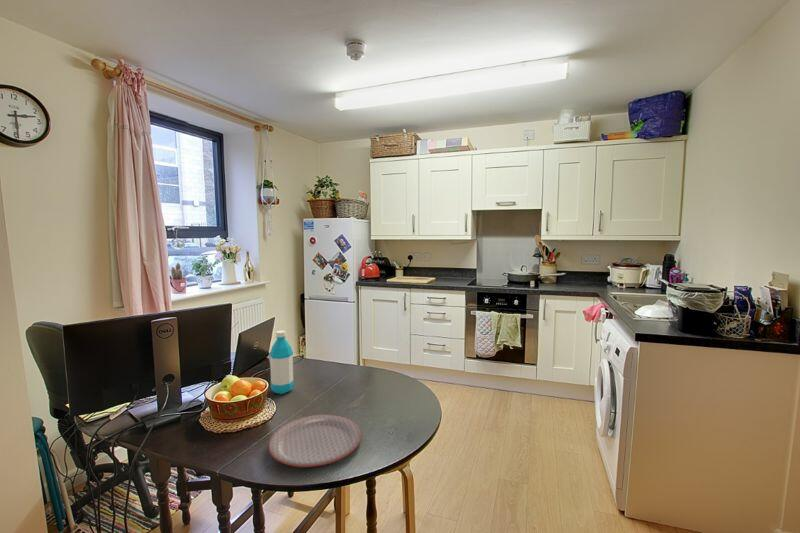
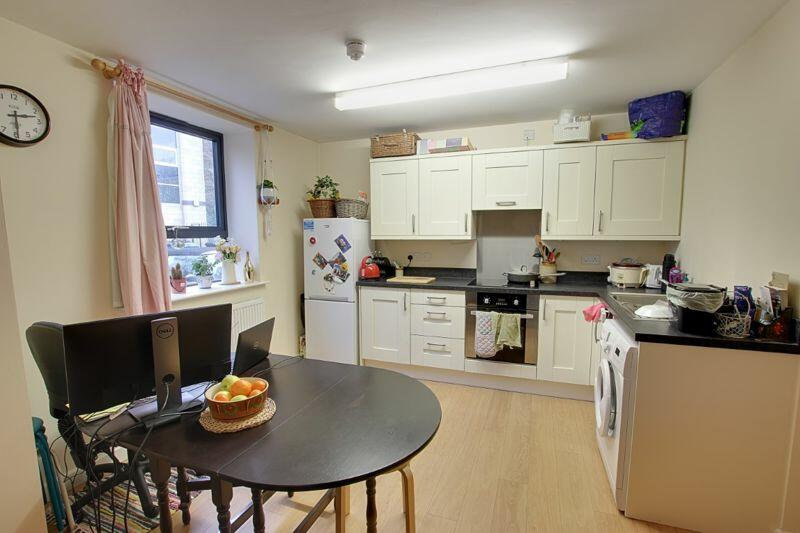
- water bottle [269,330,295,395]
- plate [268,414,363,468]
